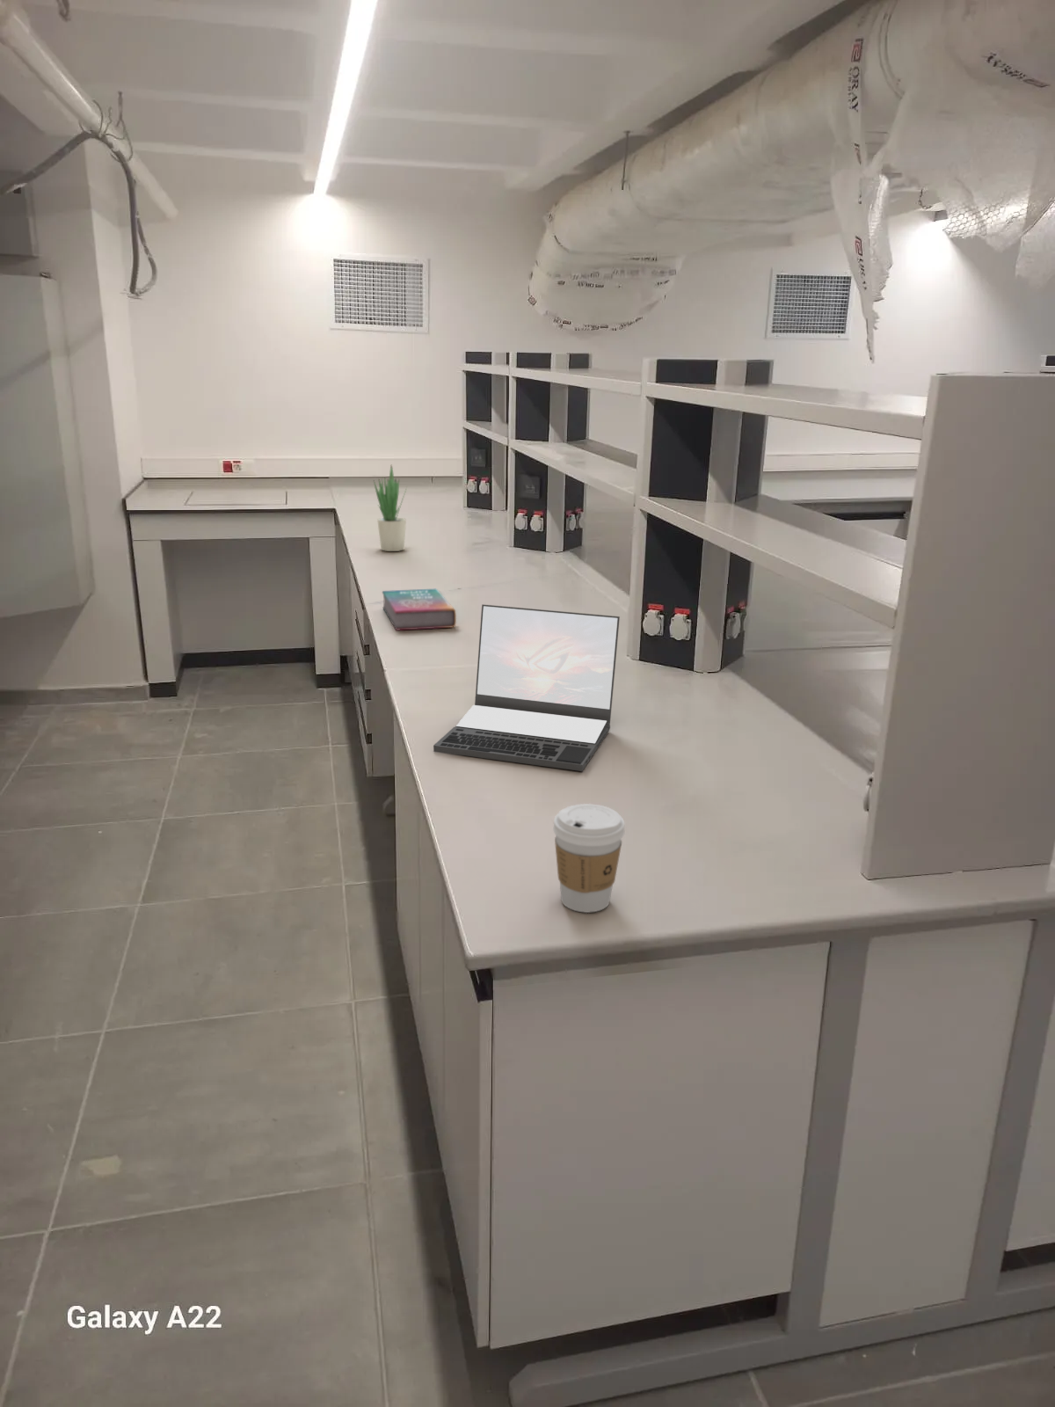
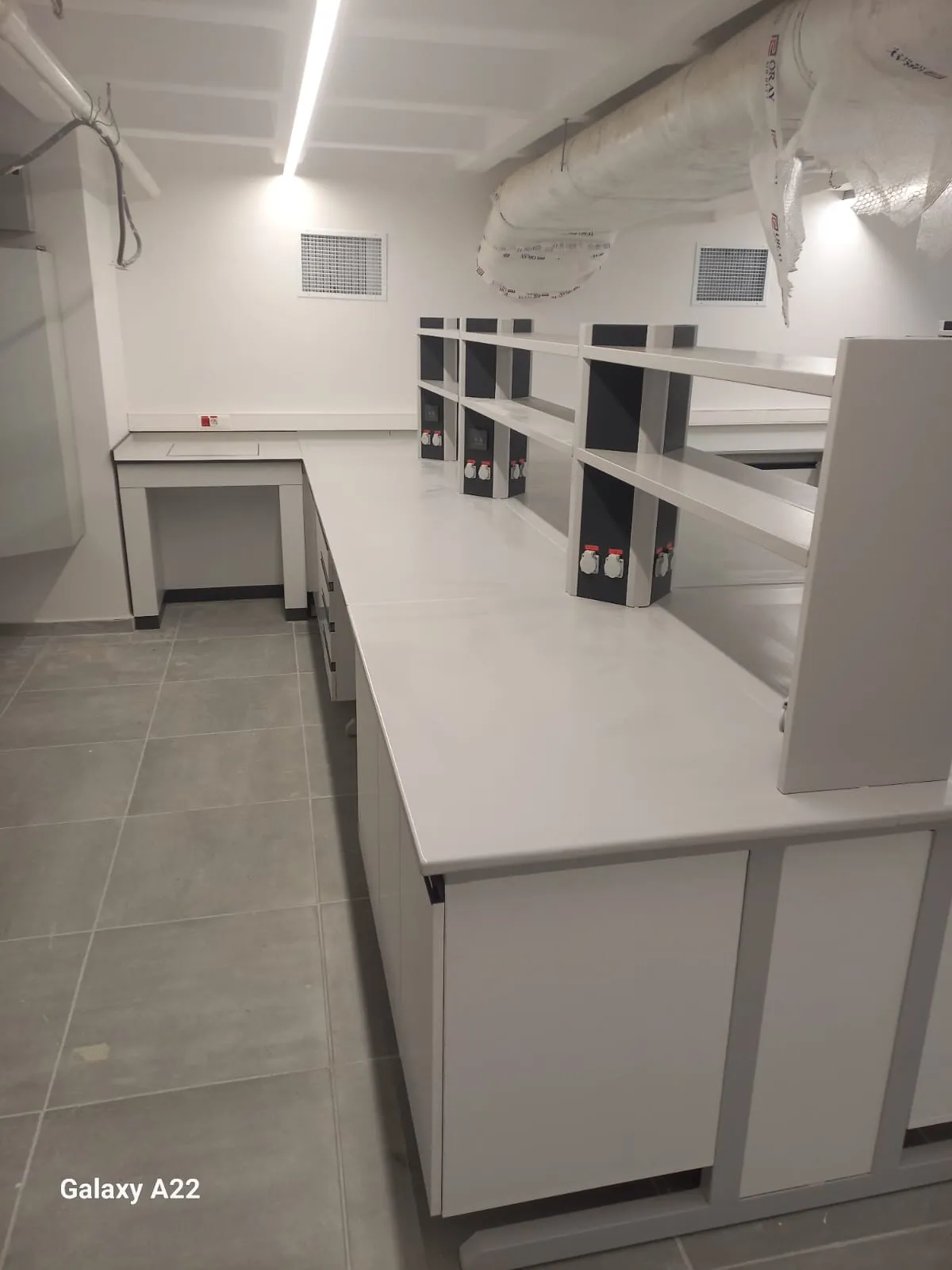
- book [381,588,458,631]
- coffee cup [552,803,626,914]
- laptop [432,604,621,772]
- potted plant [372,464,408,552]
